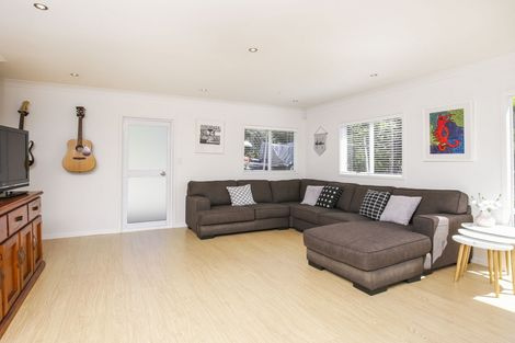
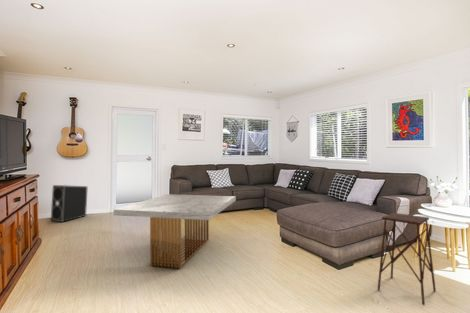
+ stereo [50,184,89,223]
+ coffee table [113,193,237,269]
+ side table [377,212,437,306]
